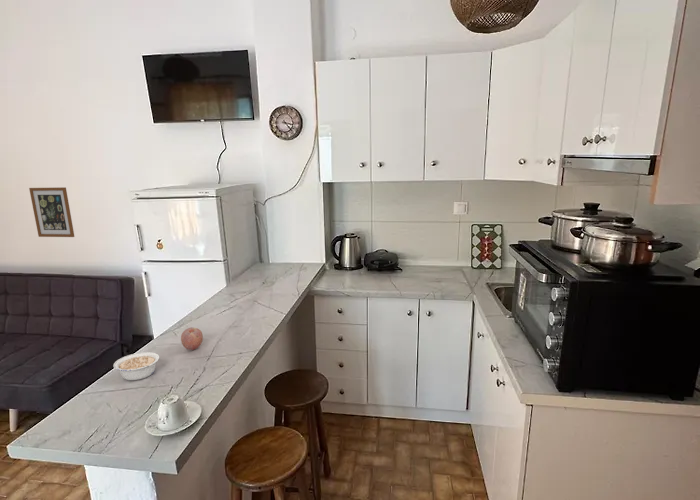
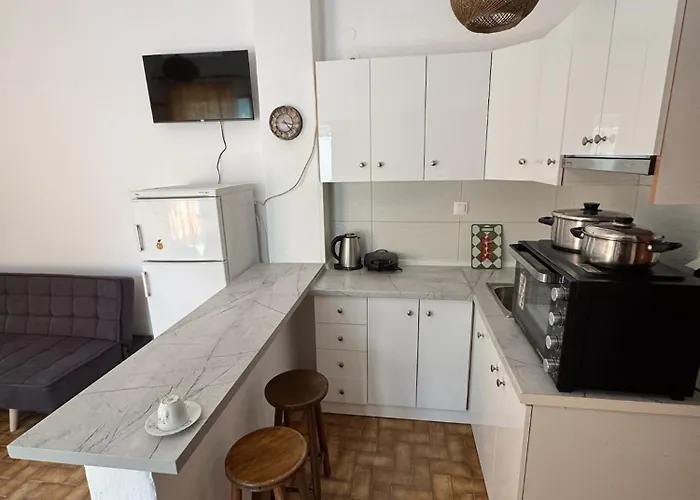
- legume [113,351,160,381]
- fruit [180,326,204,351]
- wall art [28,186,75,238]
